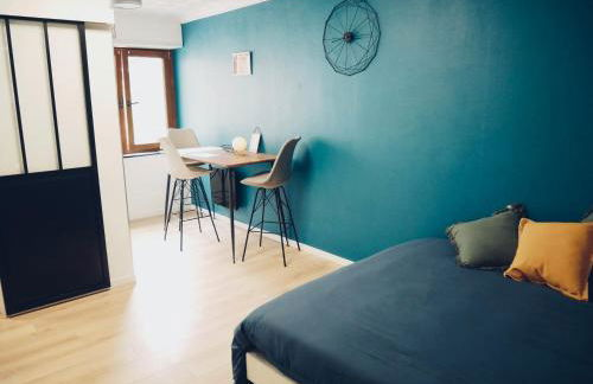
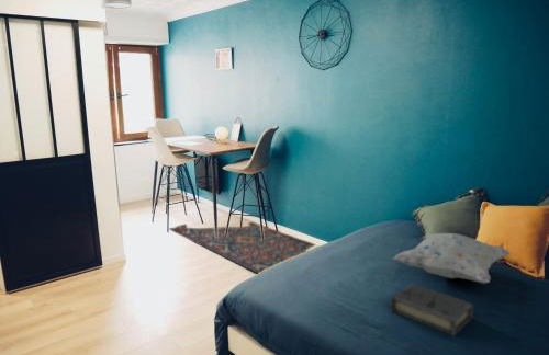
+ decorative pillow [392,232,511,285]
+ rug [167,221,317,275]
+ book [390,283,475,337]
